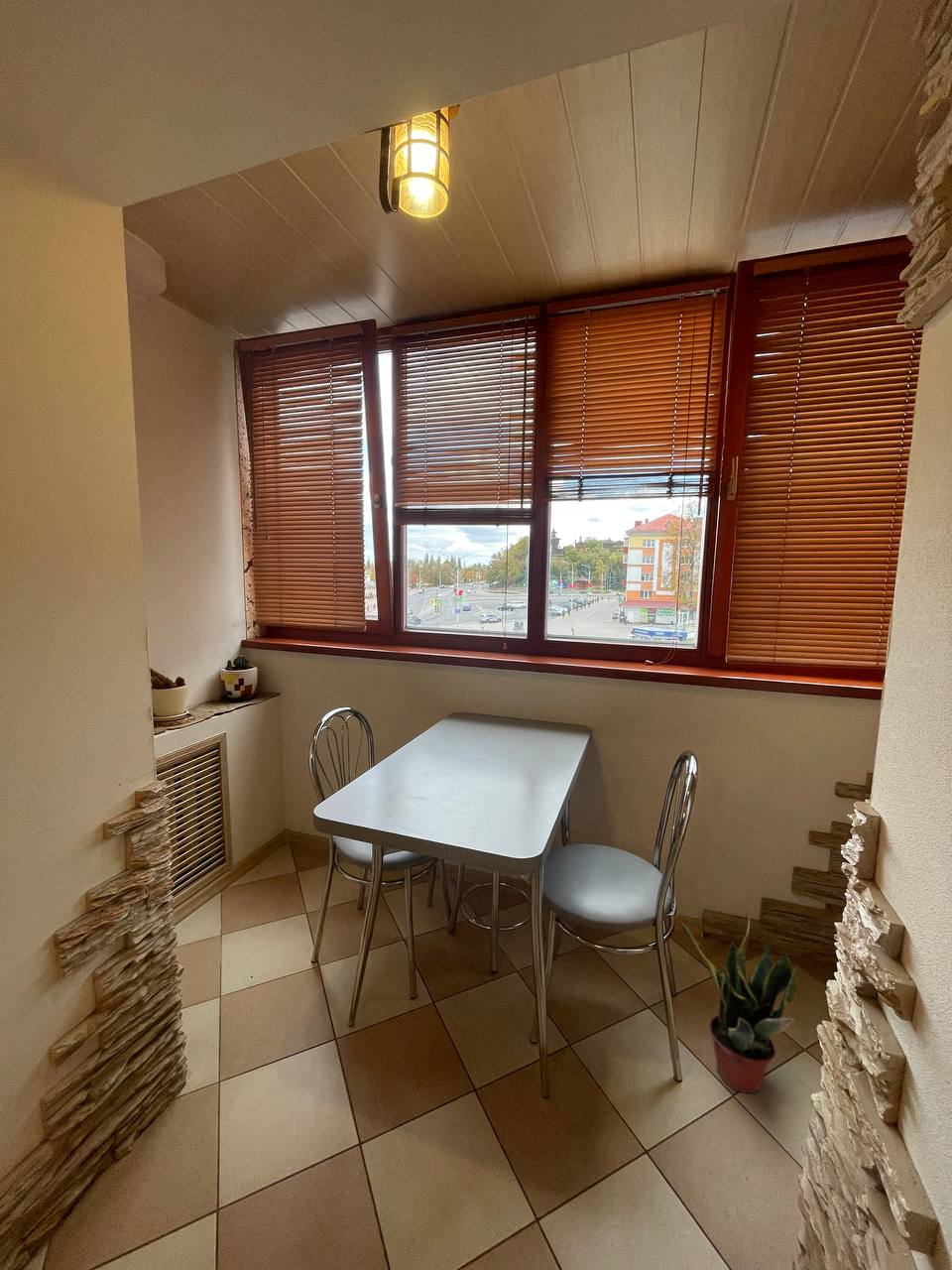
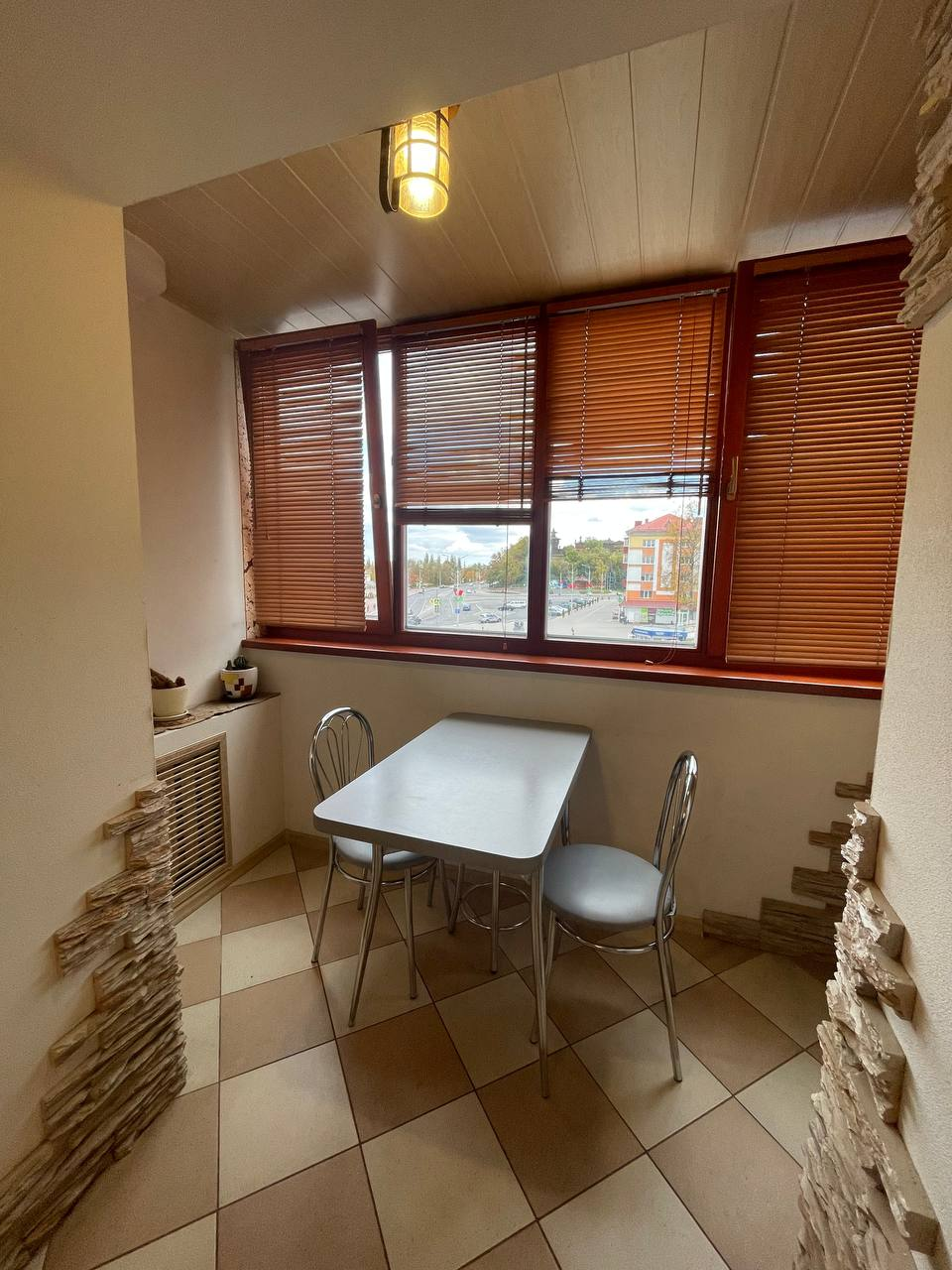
- potted plant [680,909,798,1093]
